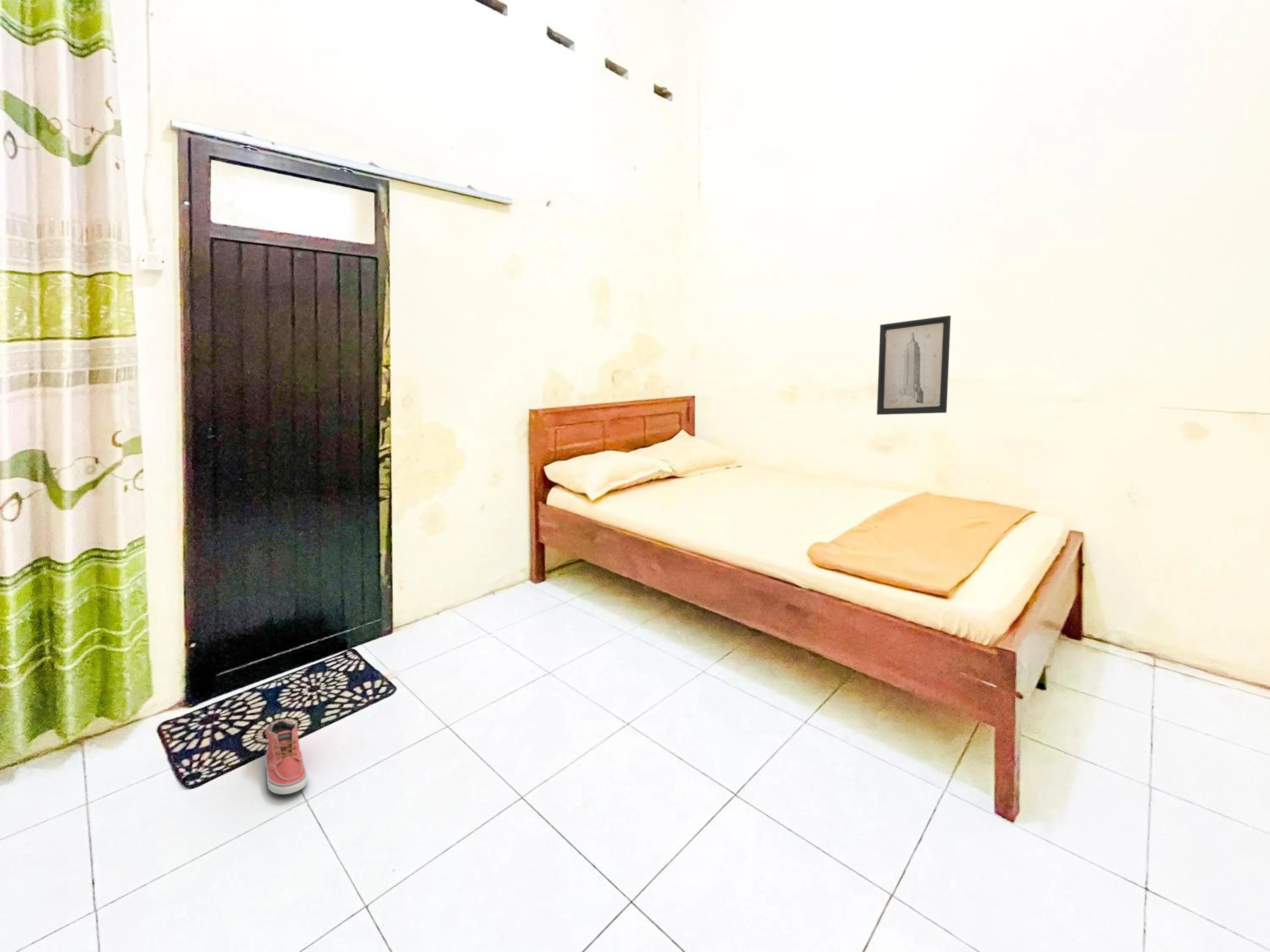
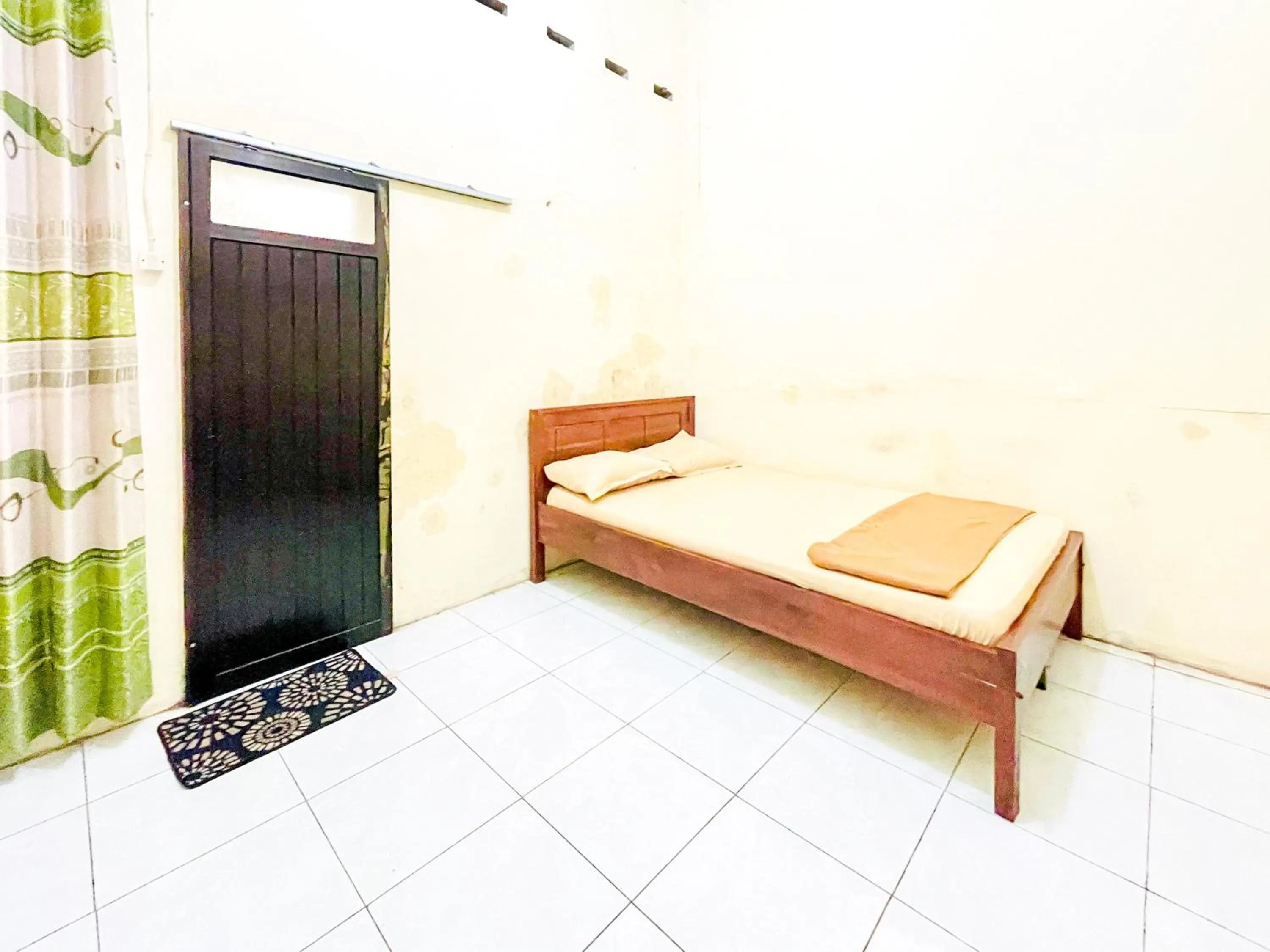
- wall art [876,315,951,415]
- shoe [265,720,308,795]
